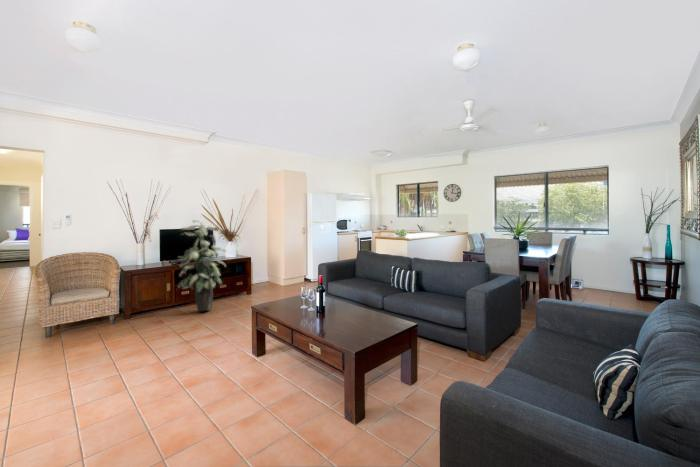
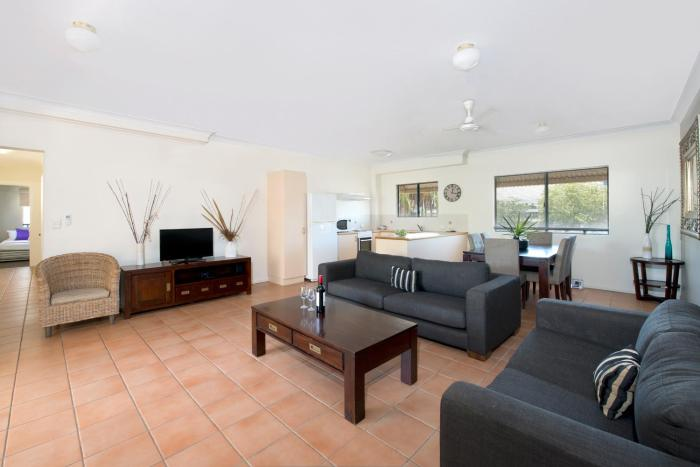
- indoor plant [177,219,227,313]
